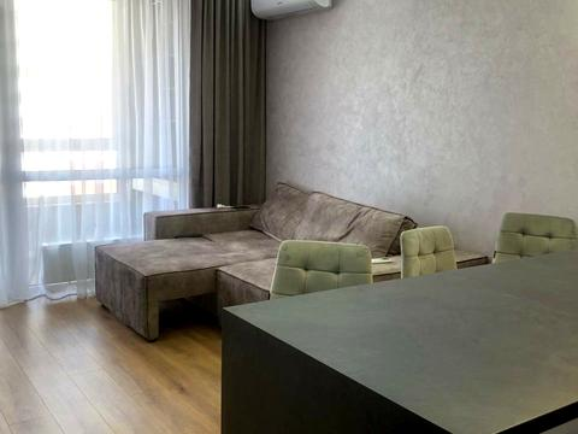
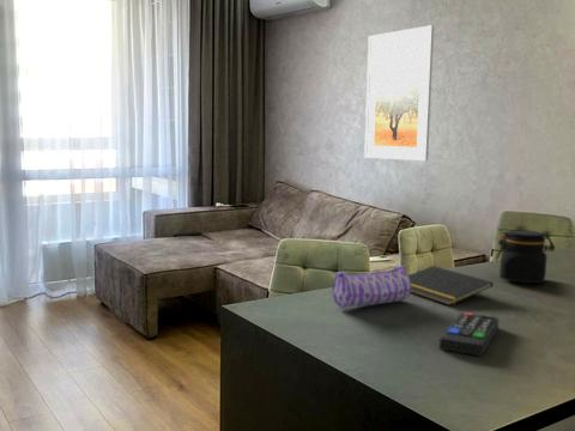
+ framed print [363,24,435,162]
+ remote control [438,311,500,357]
+ pencil case [331,265,412,309]
+ notepad [407,265,494,306]
+ jar [495,229,556,284]
